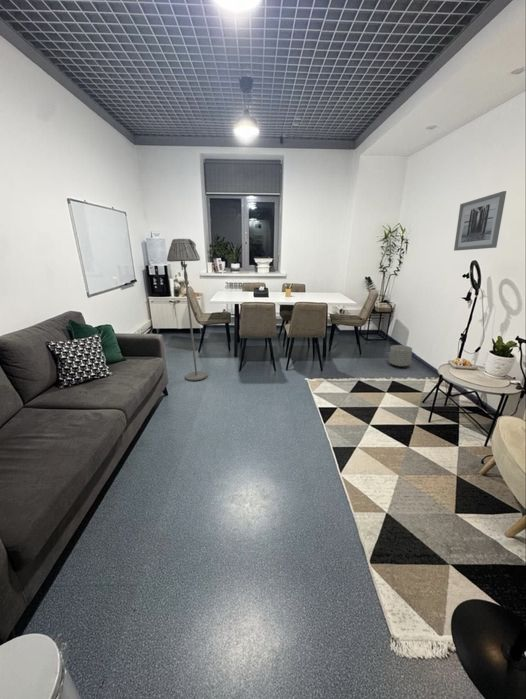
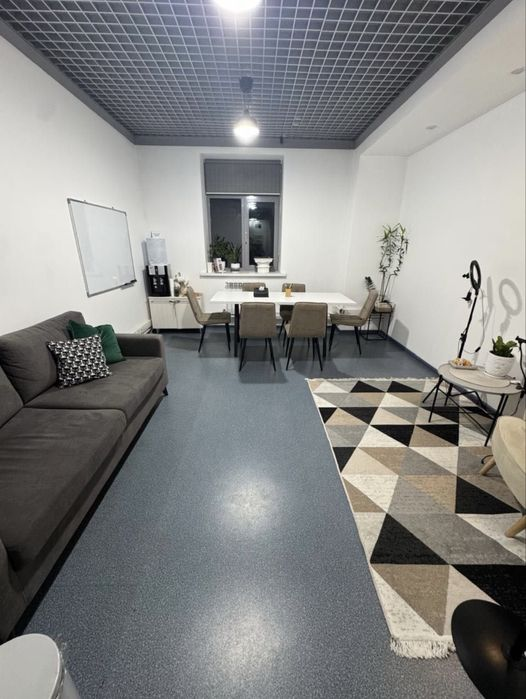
- wall art [453,190,507,252]
- planter [388,344,413,368]
- floor lamp [166,238,209,382]
